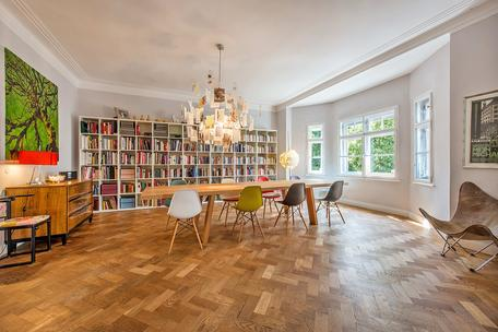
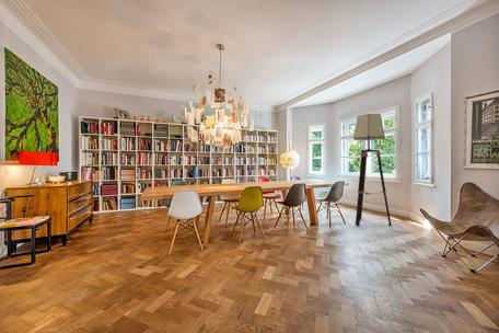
+ floor lamp [352,113,393,227]
